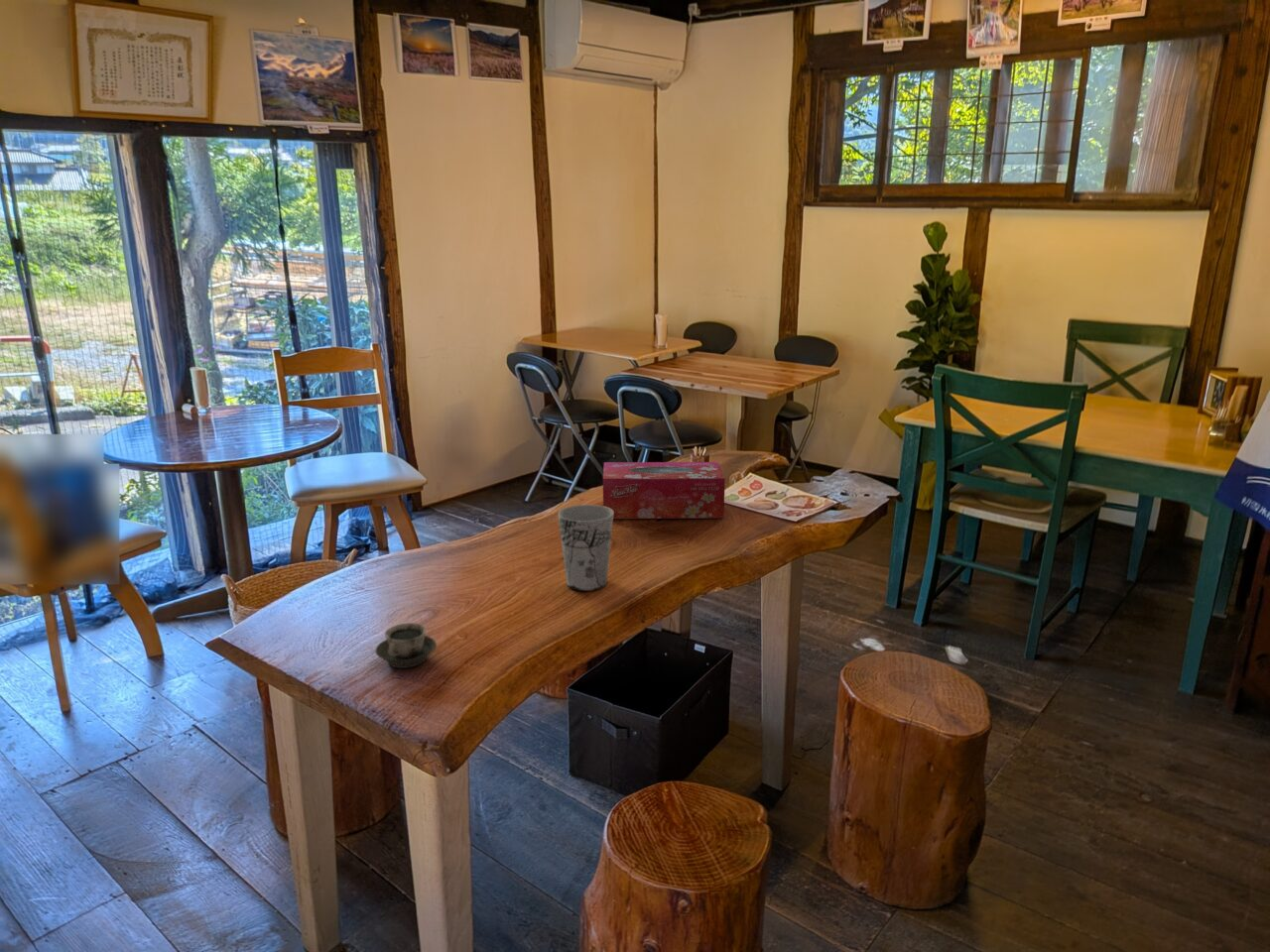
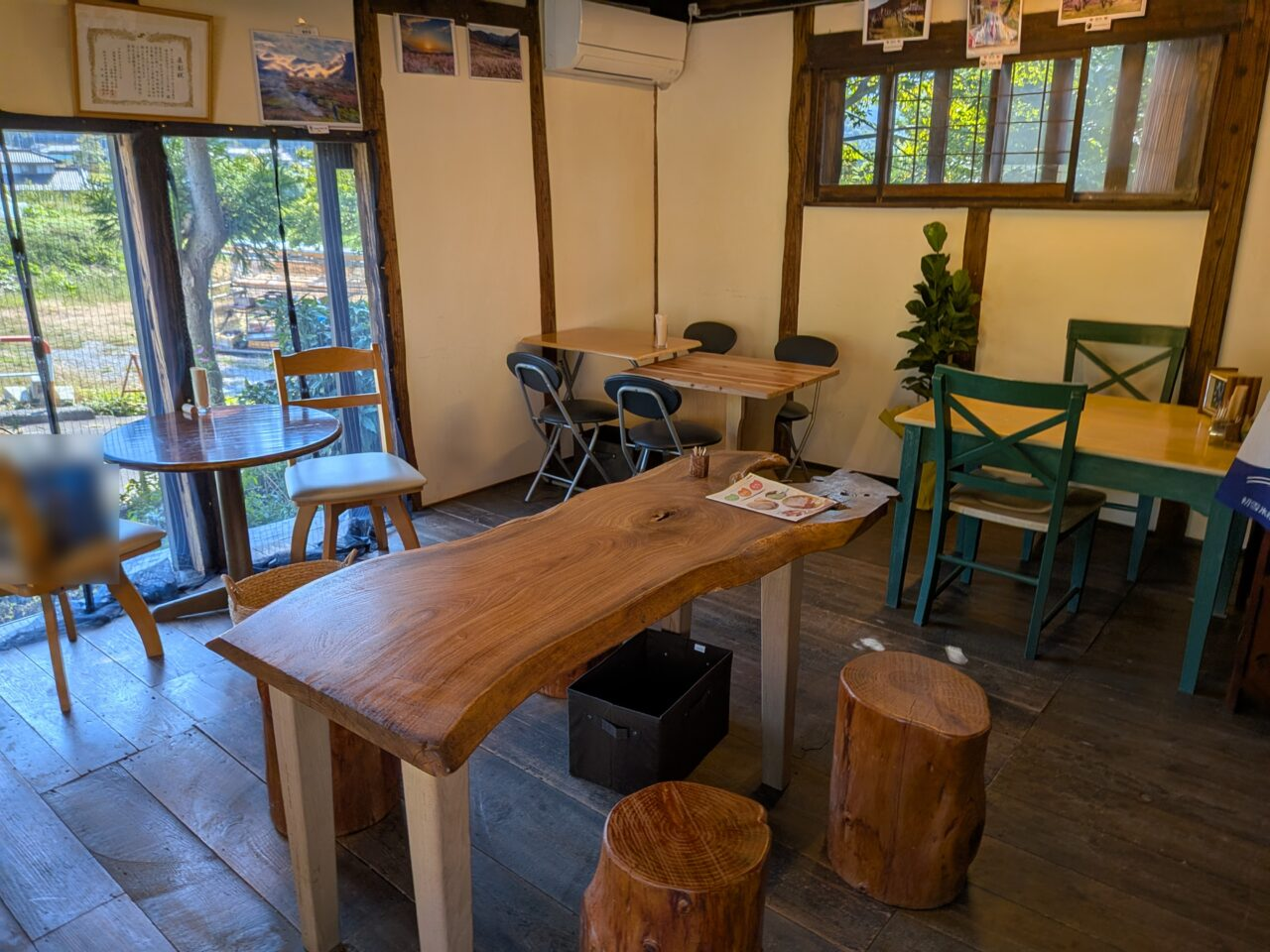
- cup [375,622,438,669]
- tissue box [602,461,726,520]
- cup [557,504,614,592]
